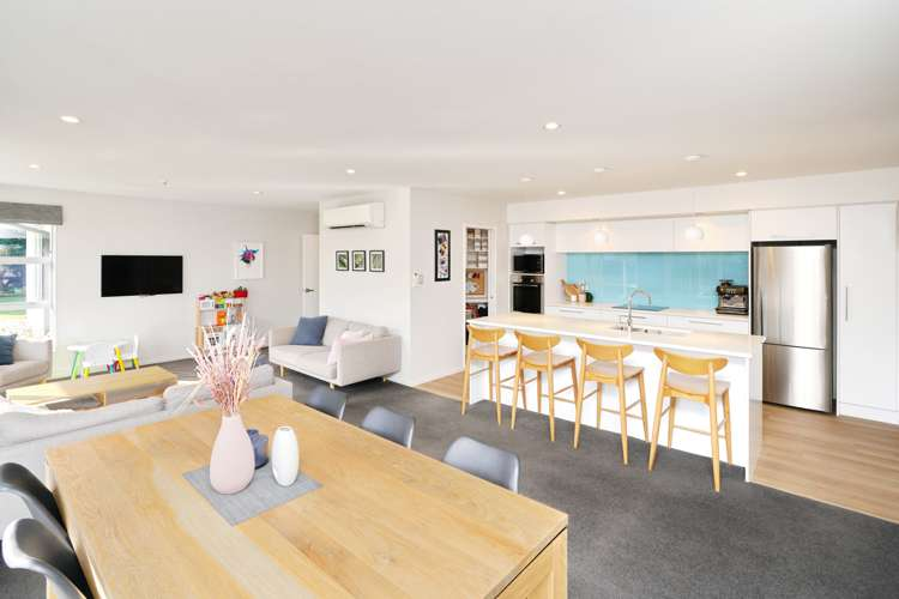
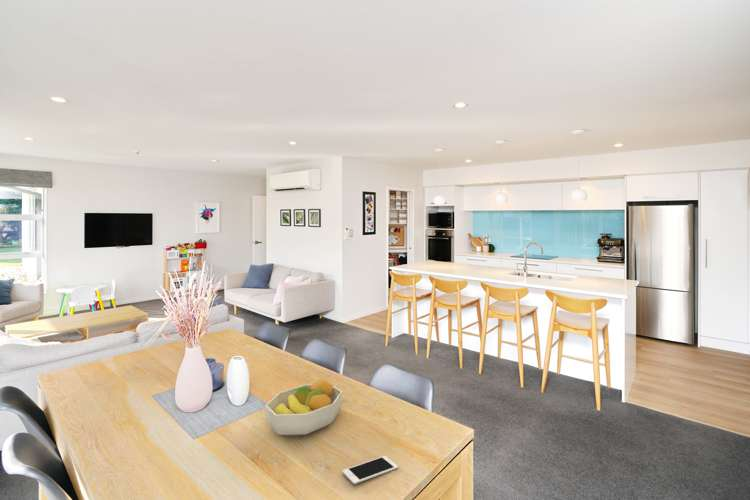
+ fruit bowl [264,378,343,436]
+ cell phone [341,455,399,485]
